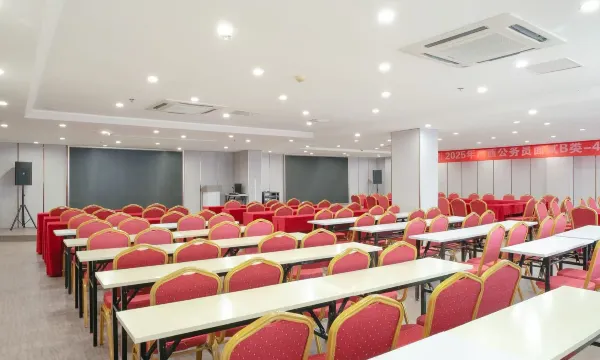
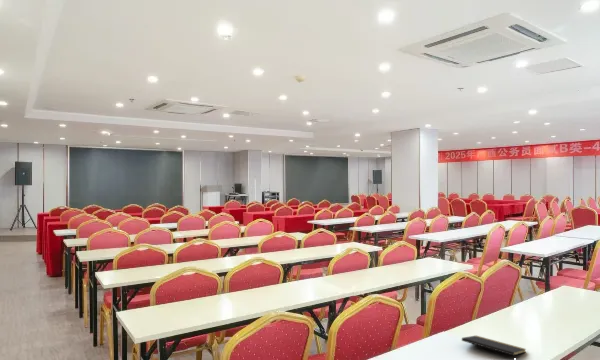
+ notepad [461,335,527,357]
